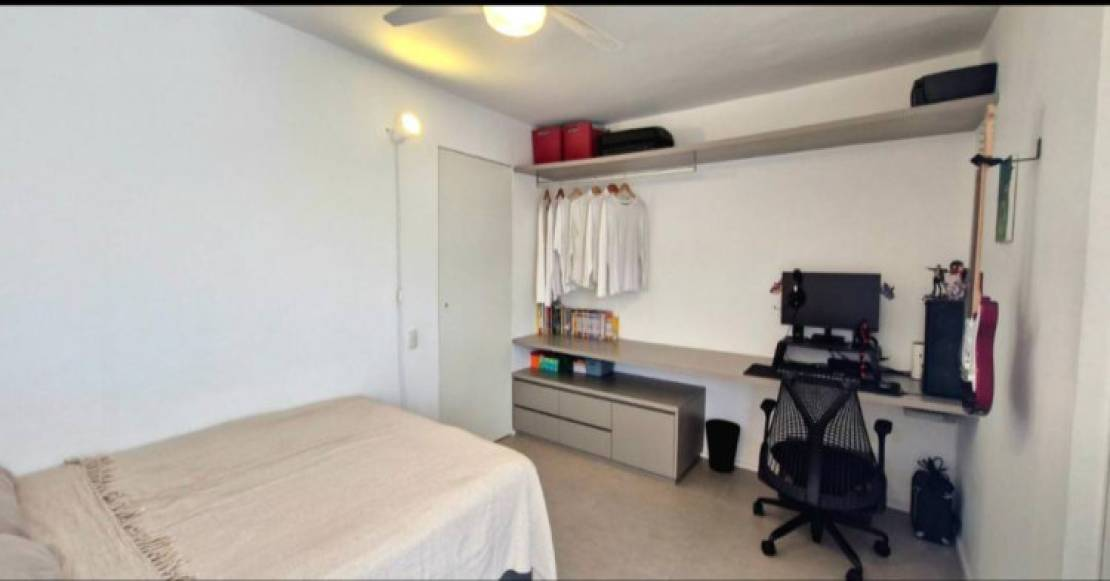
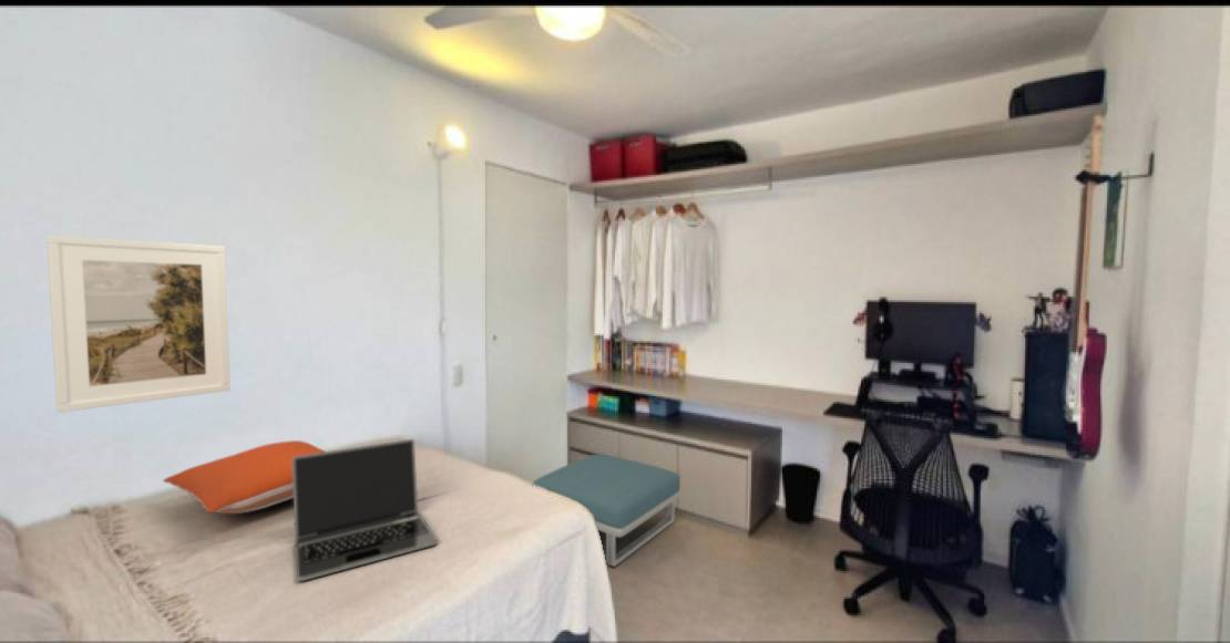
+ footstool [532,453,681,568]
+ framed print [45,235,232,414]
+ laptop [293,438,438,582]
+ pillow [162,439,326,515]
